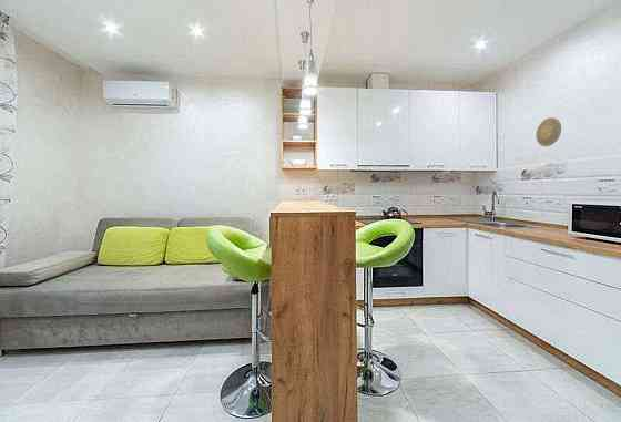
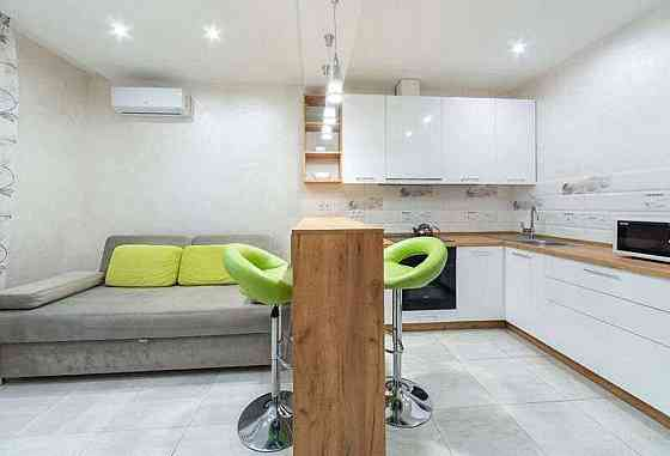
- decorative plate [535,116,562,147]
